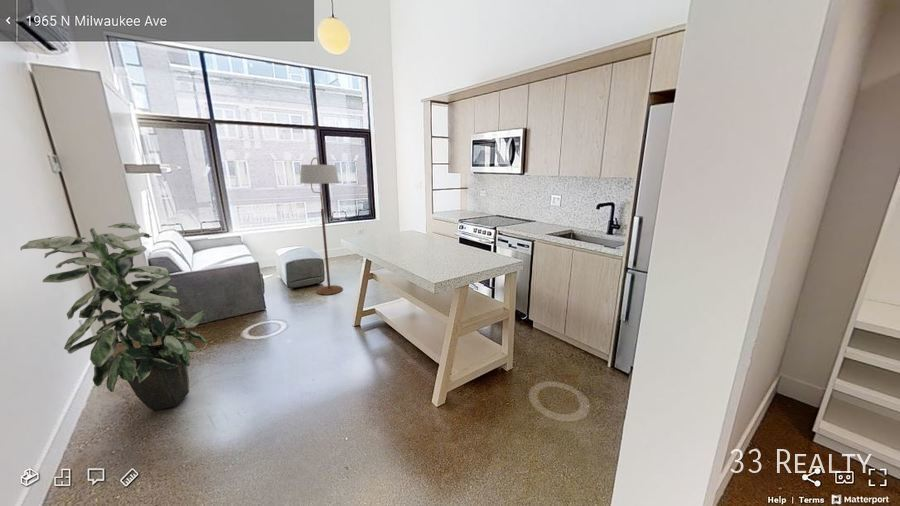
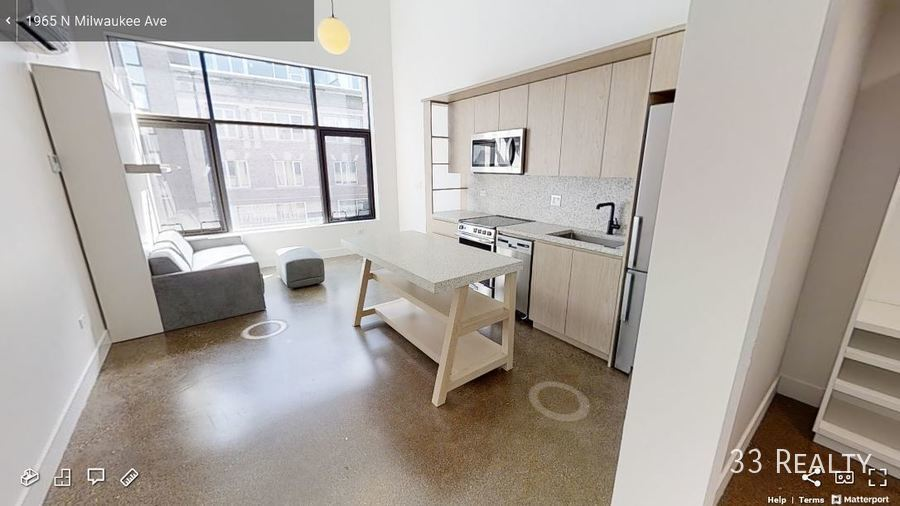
- indoor plant [19,222,208,412]
- floor lamp [299,156,344,296]
